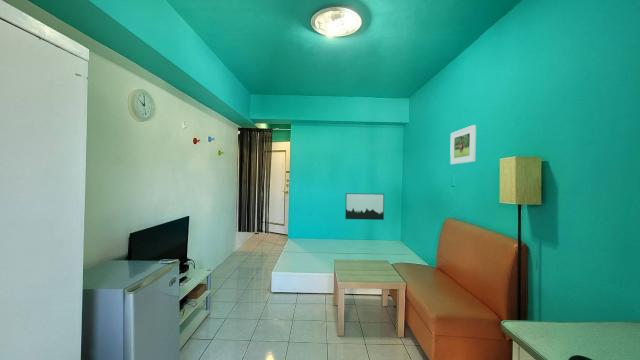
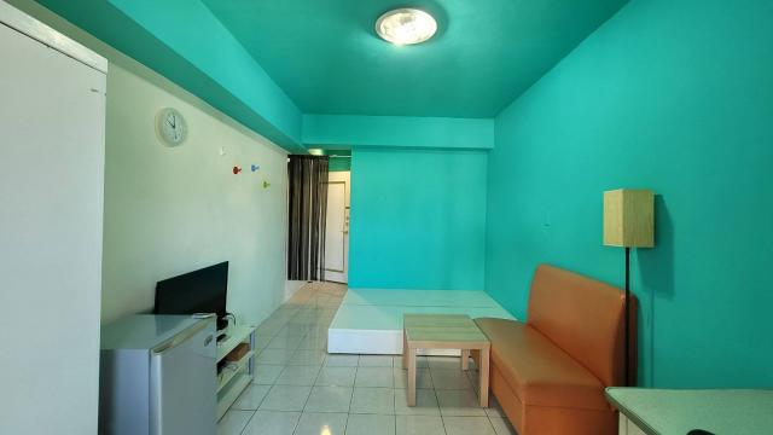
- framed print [449,124,477,165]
- wall art [344,192,385,221]
